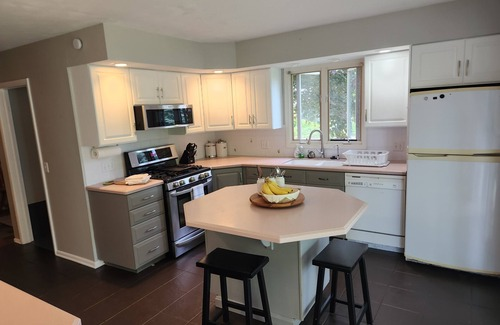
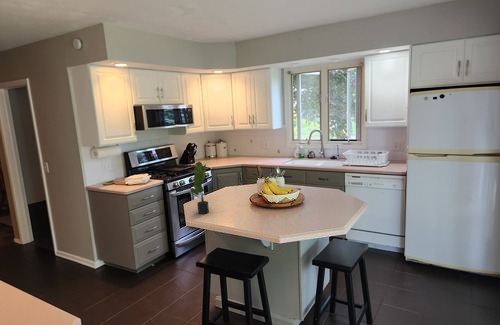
+ potted plant [185,160,212,215]
